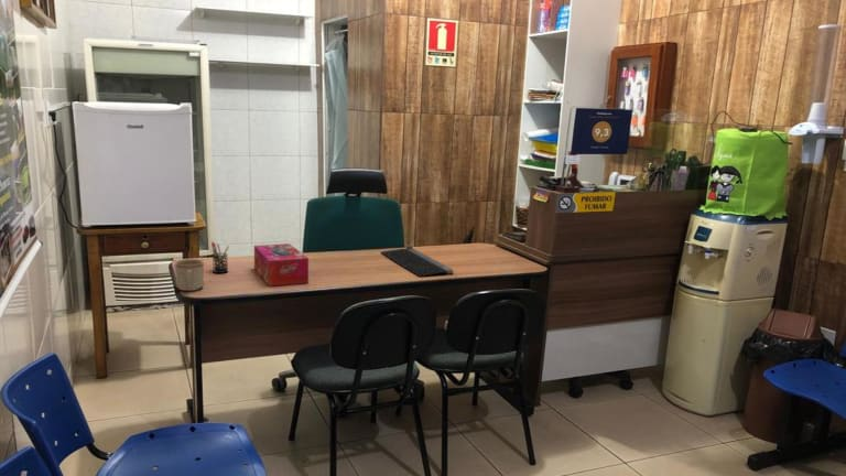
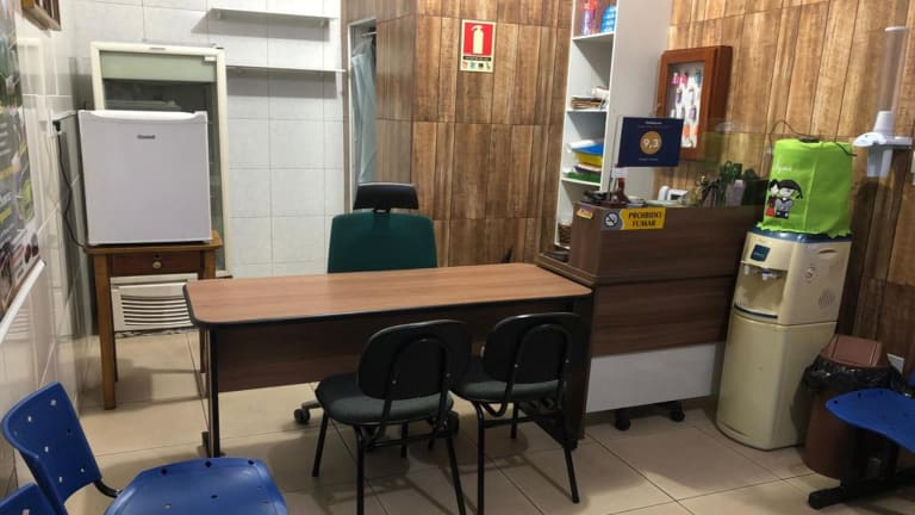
- mug [174,258,205,292]
- computer keyboard [380,244,454,278]
- tissue box [253,242,310,288]
- pen holder [210,240,230,274]
